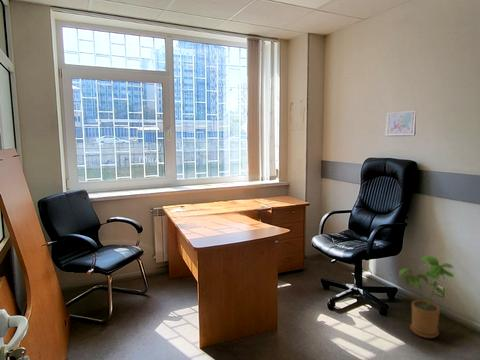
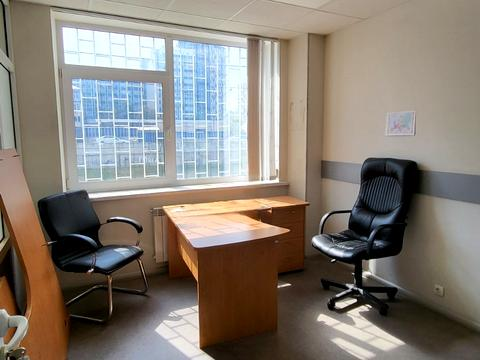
- house plant [398,255,455,339]
